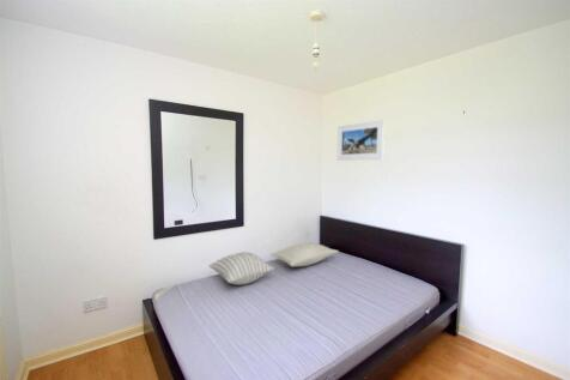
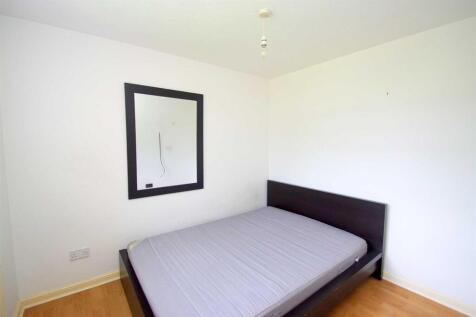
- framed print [335,119,386,162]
- pillow [208,251,275,286]
- pillow [269,241,340,267]
